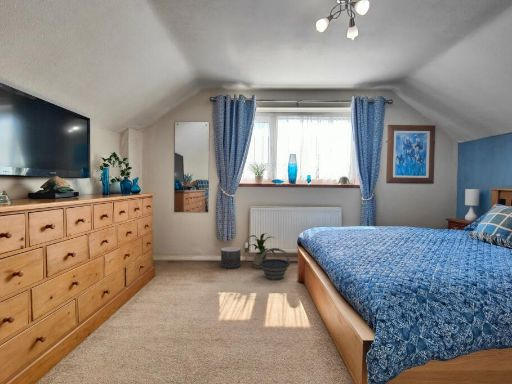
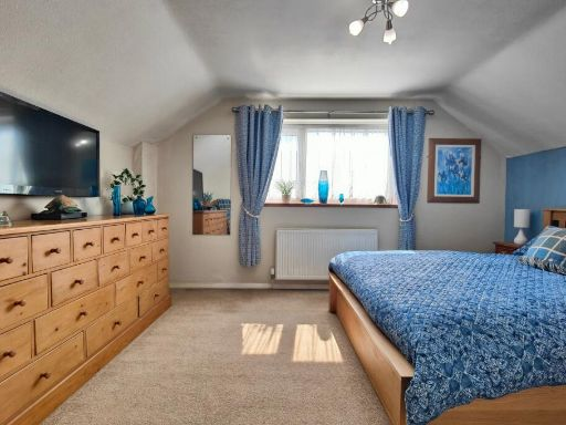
- planter [220,246,242,269]
- house plant [246,232,277,269]
- bucket [259,247,291,281]
